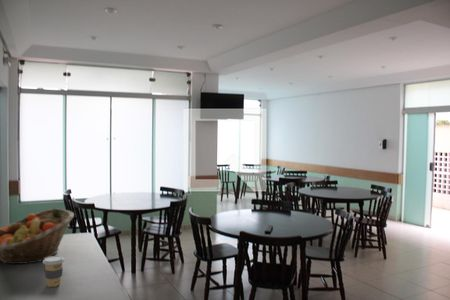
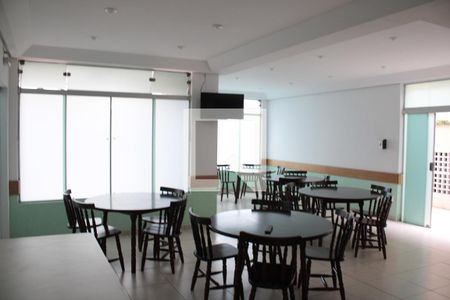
- coffee cup [42,255,65,288]
- fruit basket [0,207,75,265]
